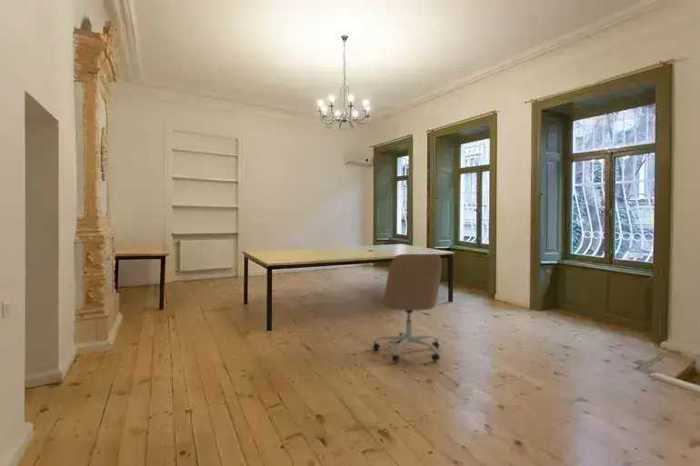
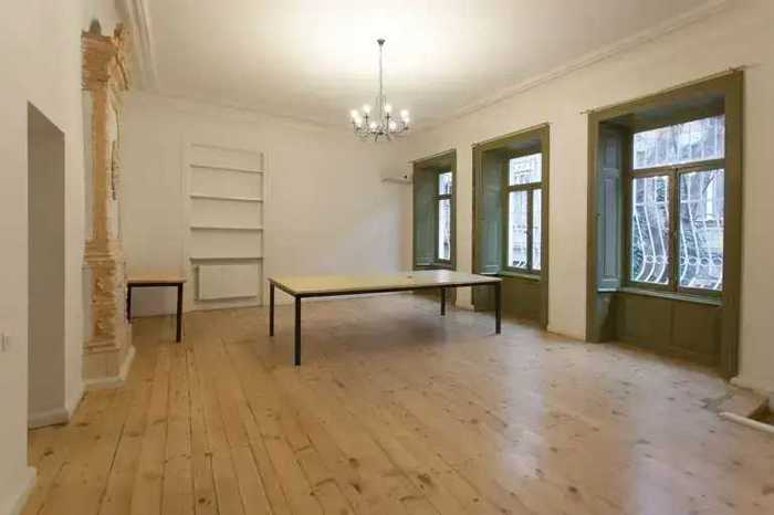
- office chair [372,253,443,363]
